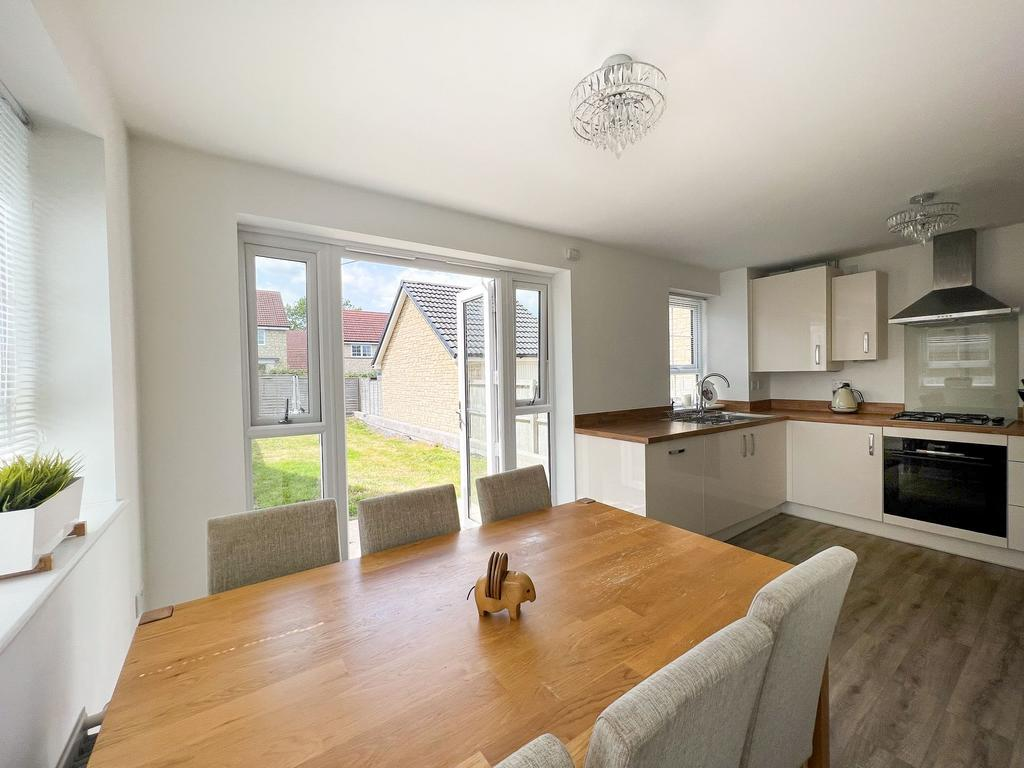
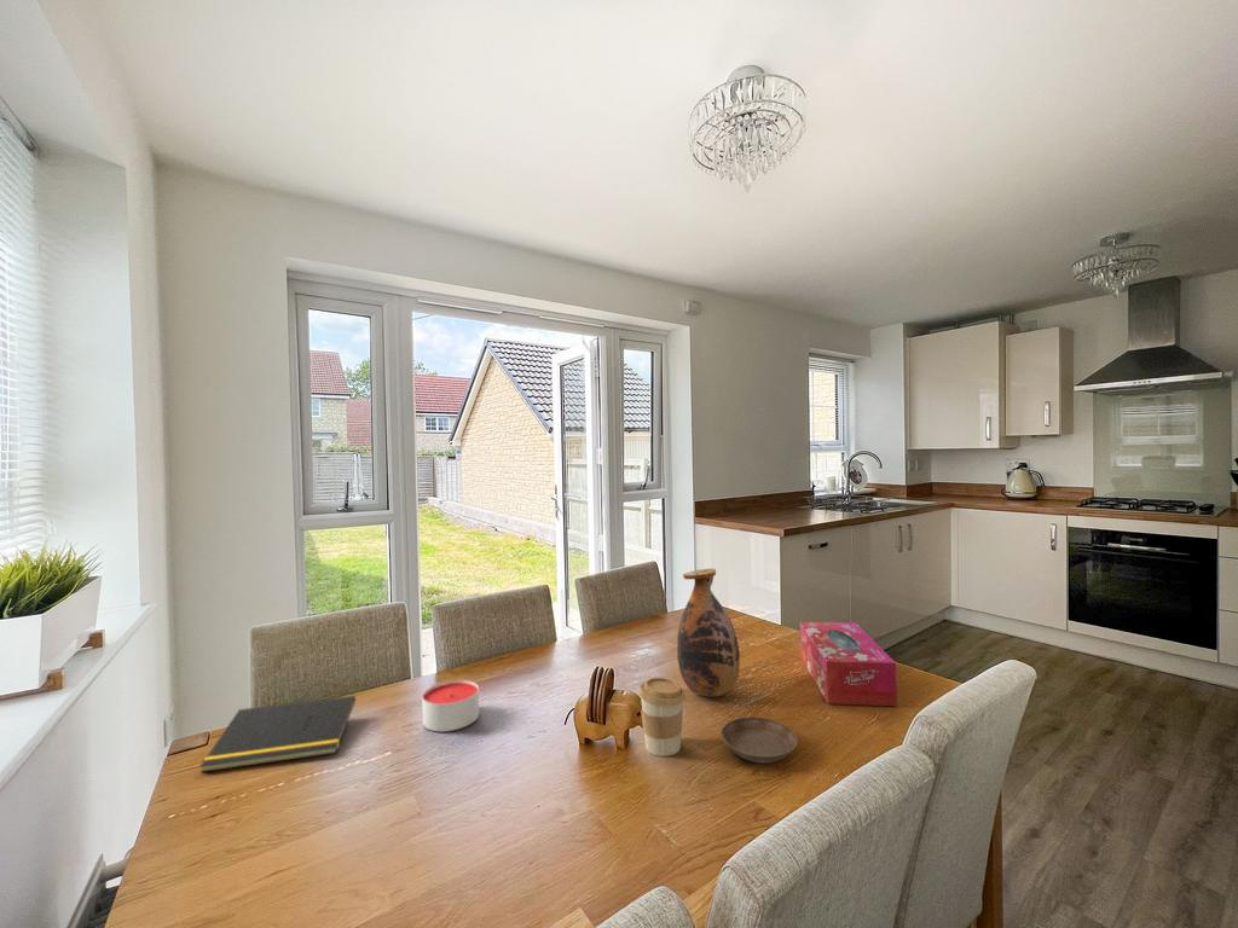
+ notepad [199,695,357,773]
+ candle [421,679,480,732]
+ saucer [719,715,798,764]
+ coffee cup [637,677,687,758]
+ tissue box [799,621,897,707]
+ vase [676,568,741,697]
